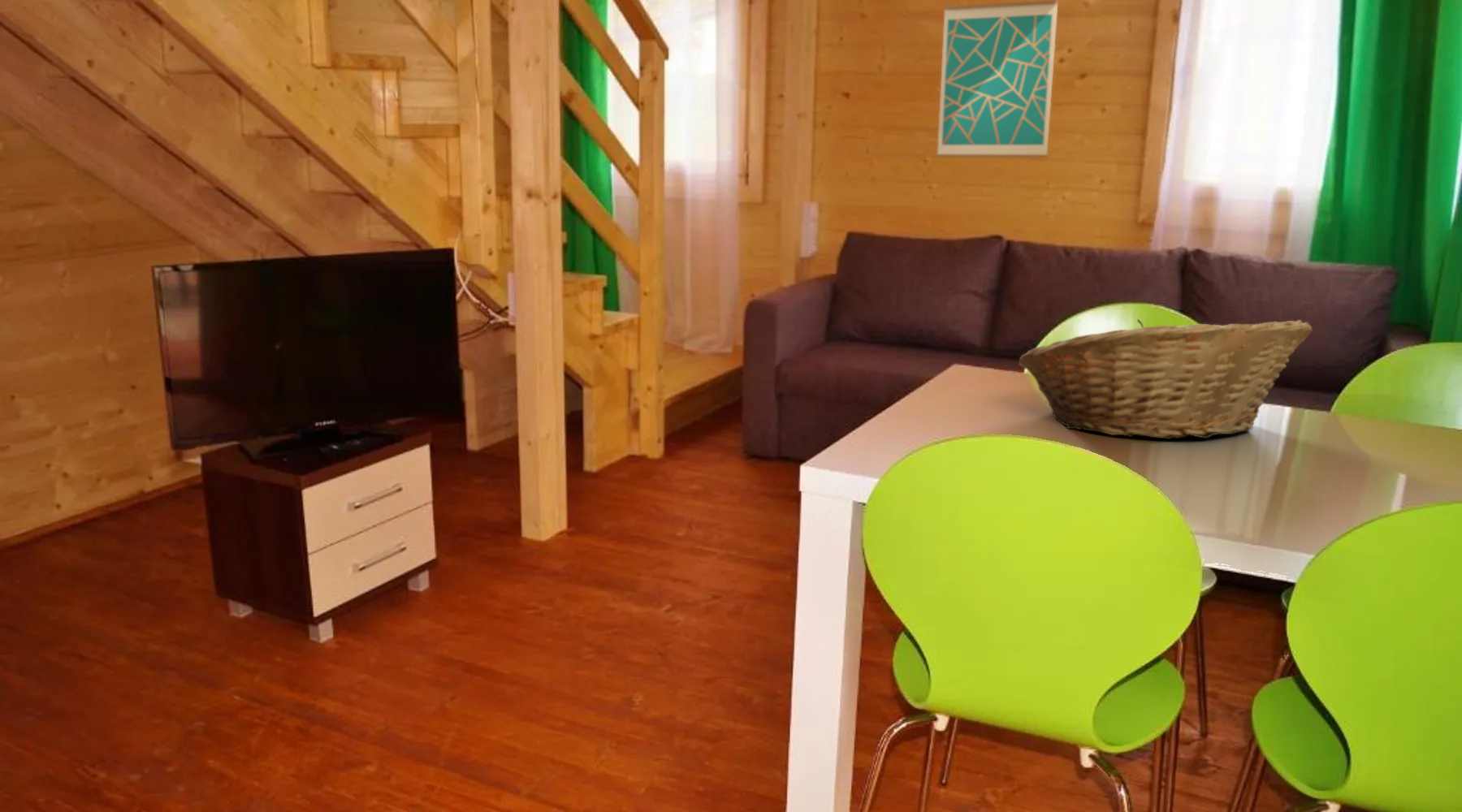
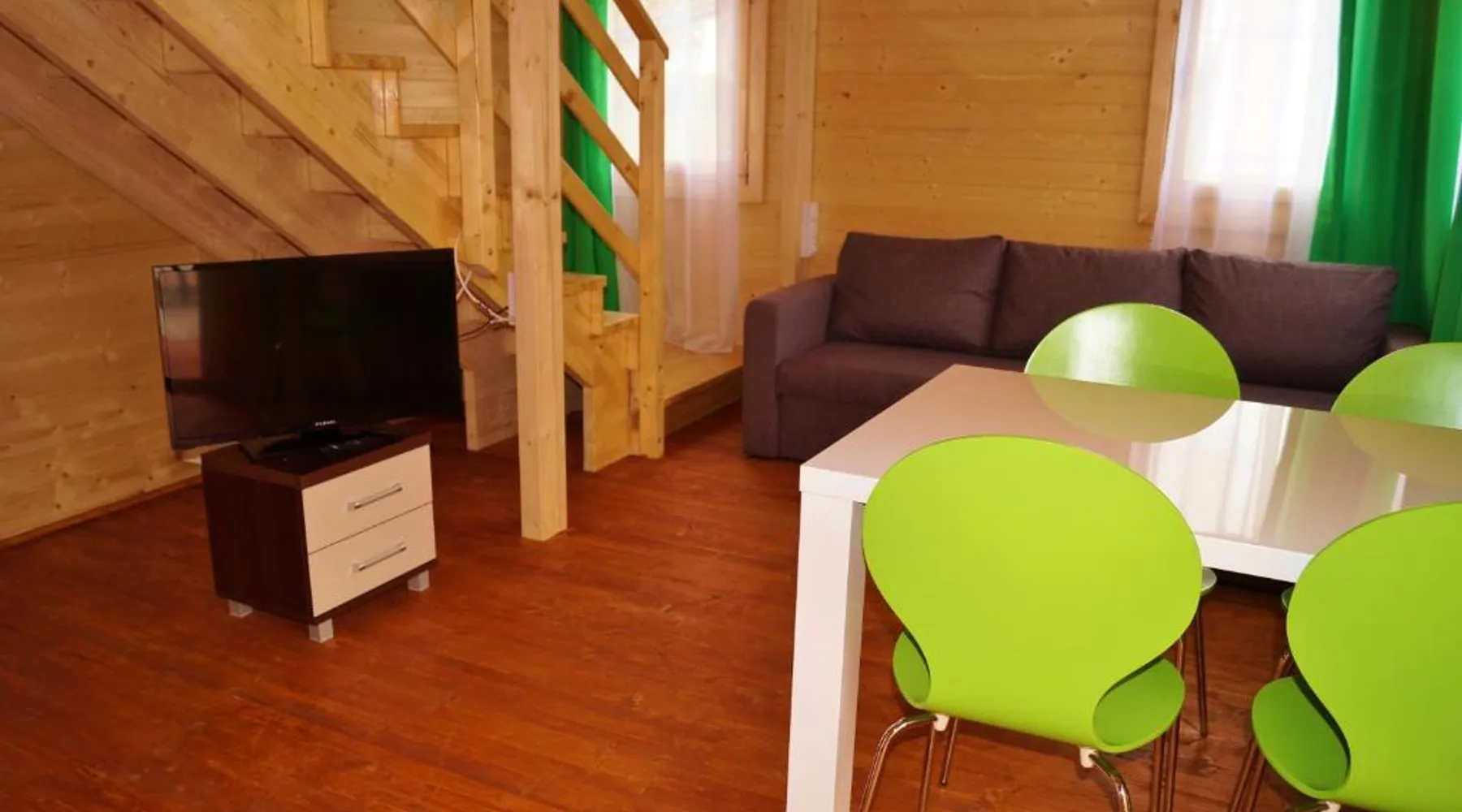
- wall art [936,0,1059,158]
- fruit basket [1018,318,1313,440]
